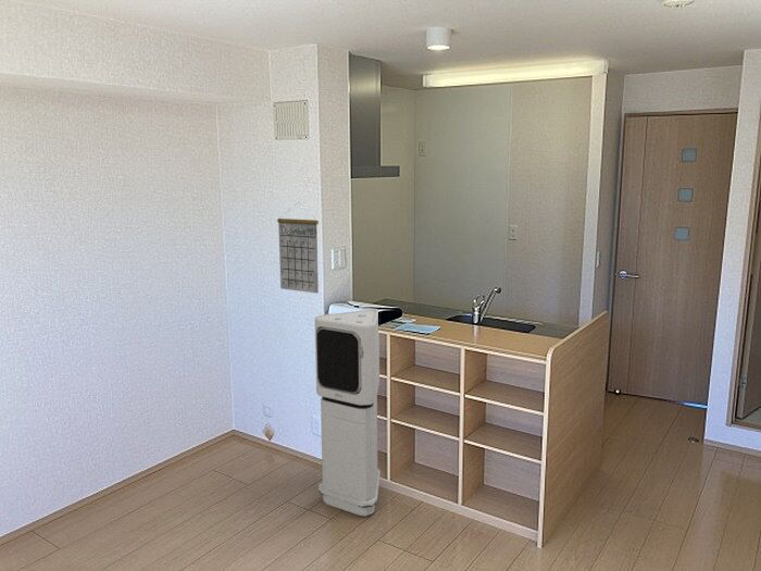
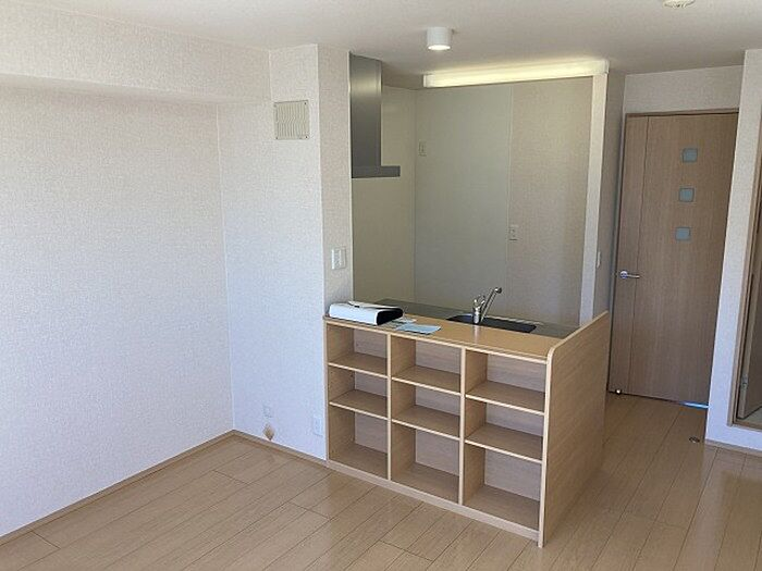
- air purifier [314,308,382,517]
- calendar [276,201,320,295]
